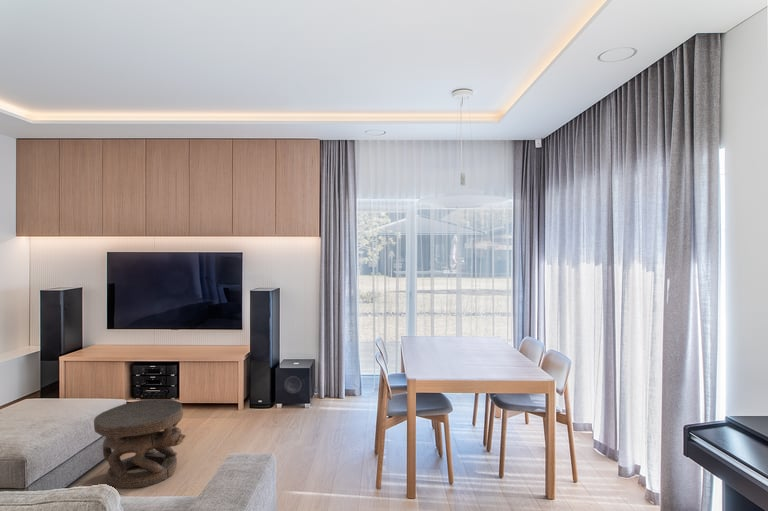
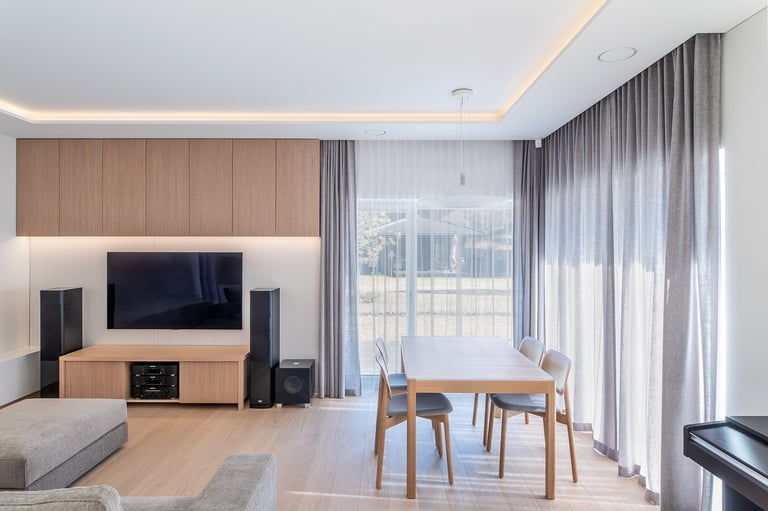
- carved stool [93,398,187,489]
